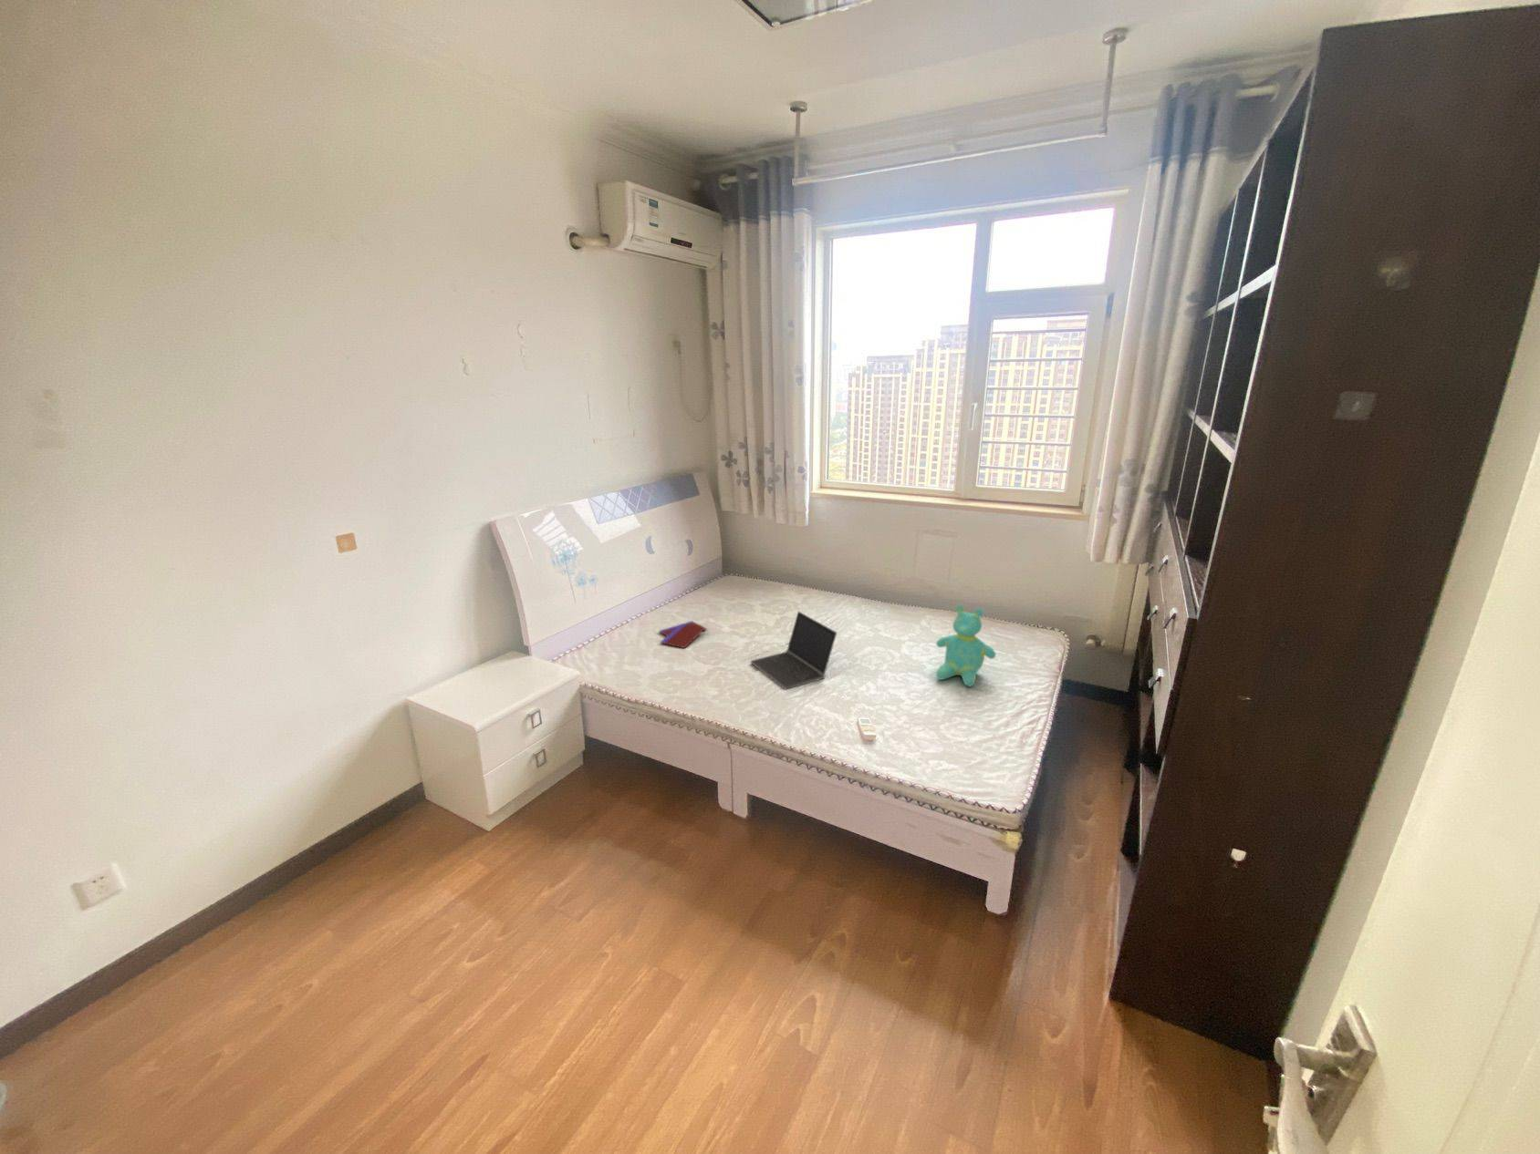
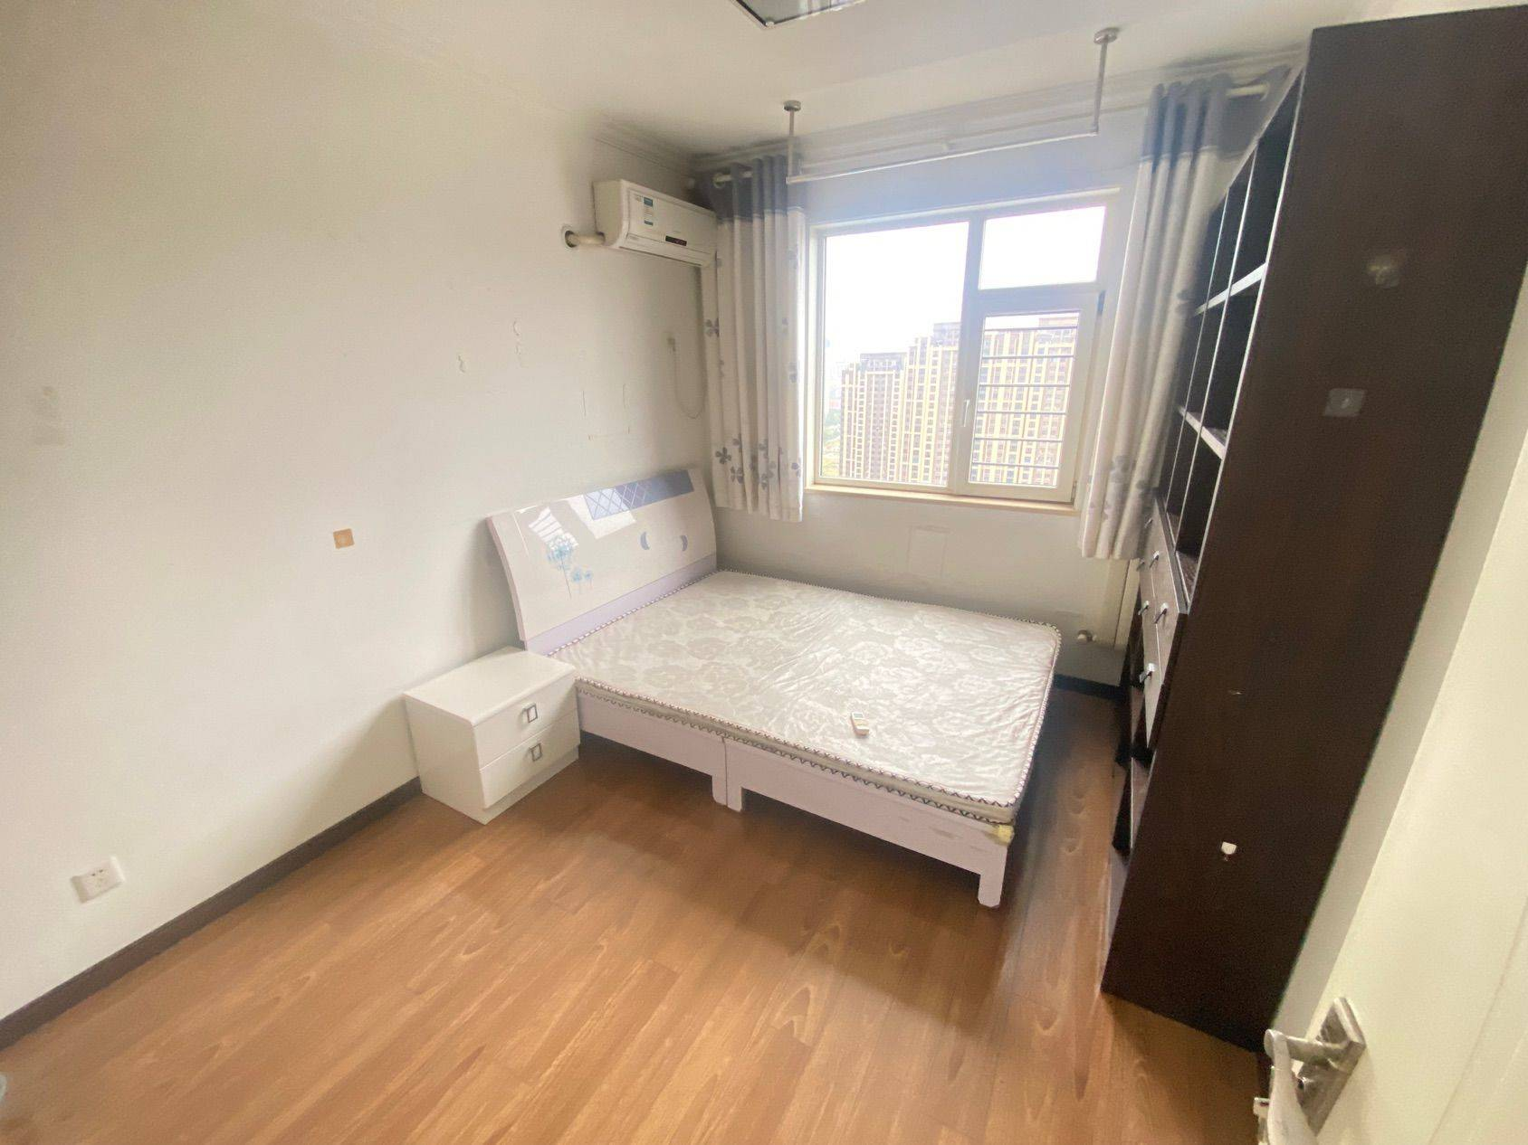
- book [657,619,708,649]
- laptop computer [749,611,838,691]
- teddy bear [935,605,997,687]
